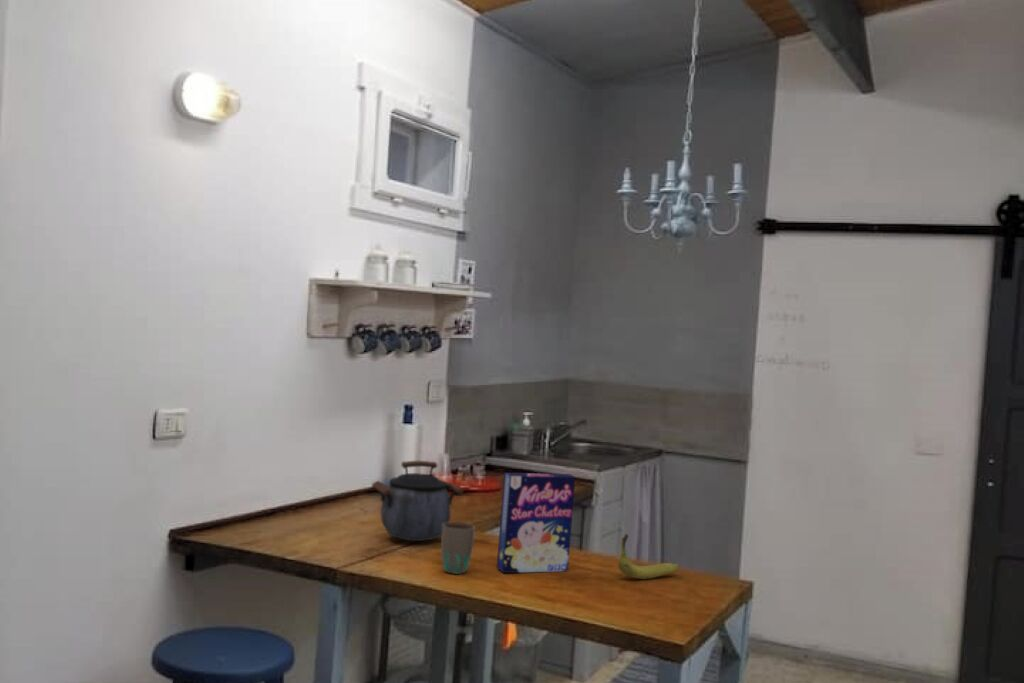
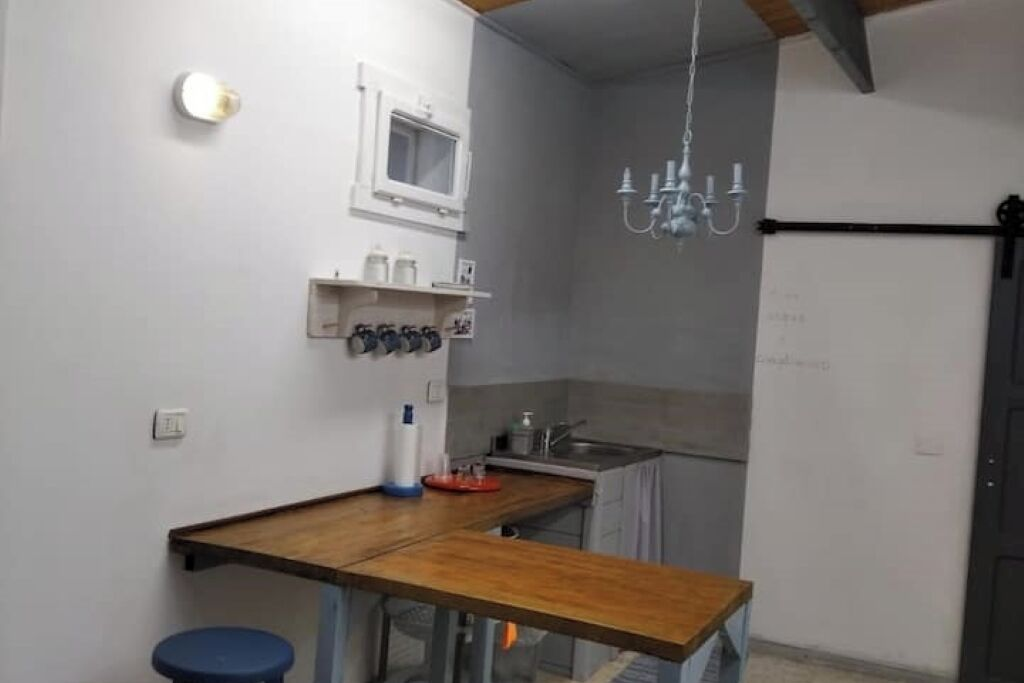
- cereal box [496,472,576,574]
- mug [440,521,476,575]
- kettle [371,460,464,542]
- banana [618,532,680,580]
